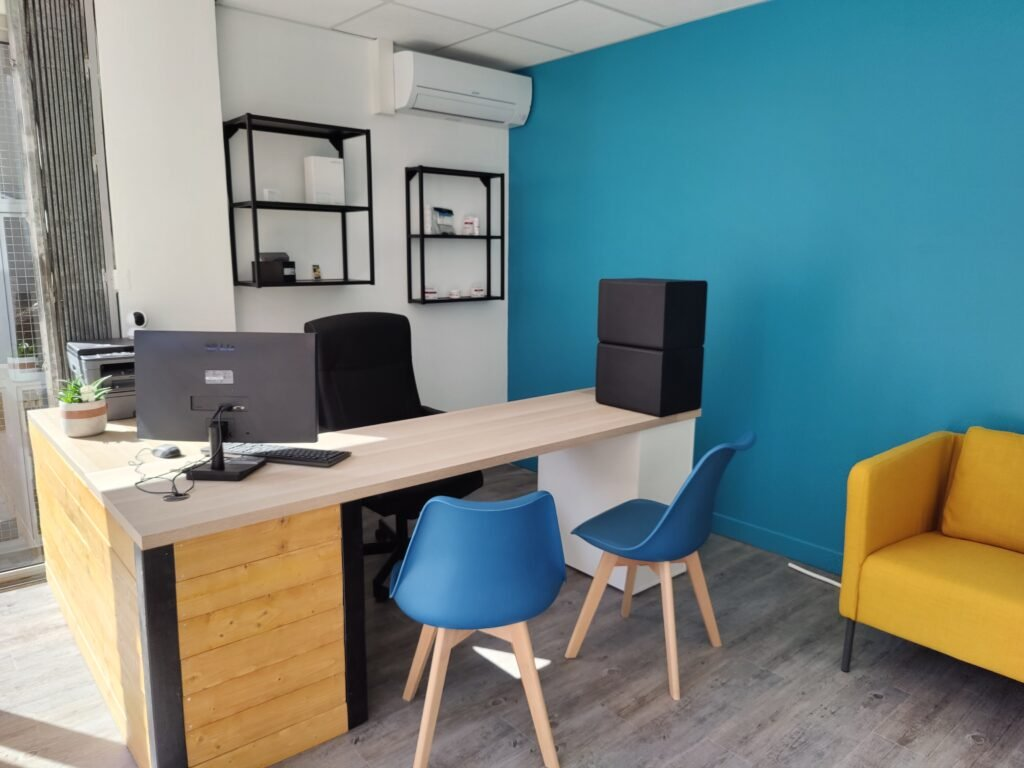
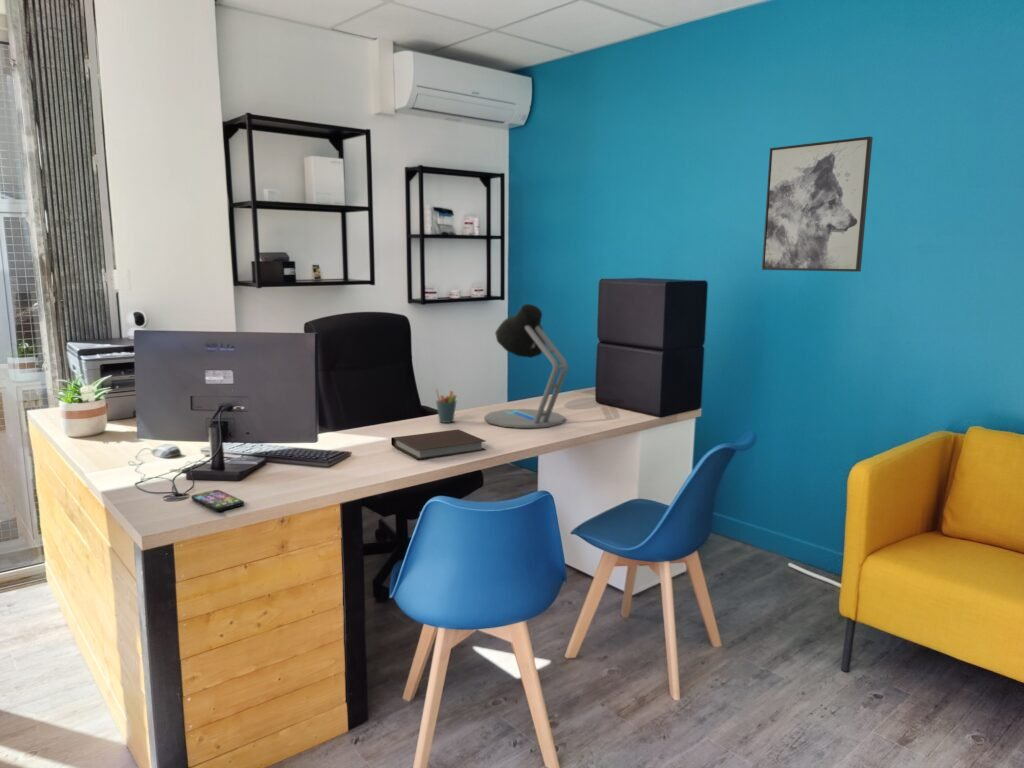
+ wall art [761,136,874,273]
+ pen holder [434,388,457,424]
+ notebook [390,429,487,461]
+ smartphone [190,489,245,512]
+ desk lamp [483,303,569,429]
